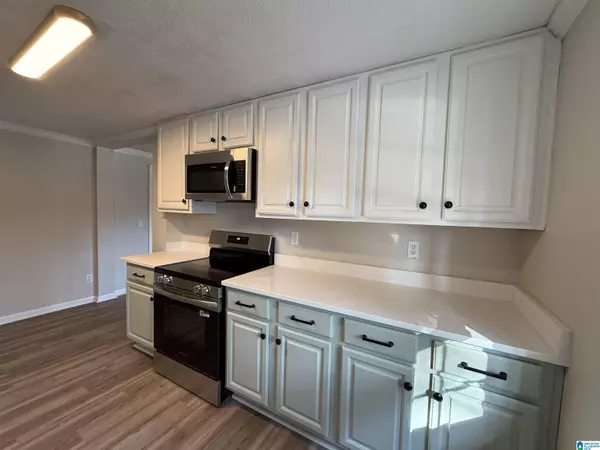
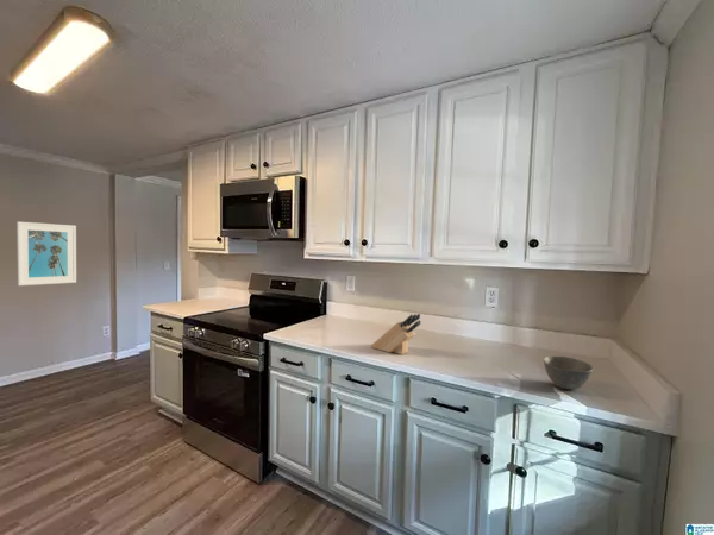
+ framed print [15,220,77,287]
+ bowl [543,355,594,391]
+ knife block [370,313,421,355]
